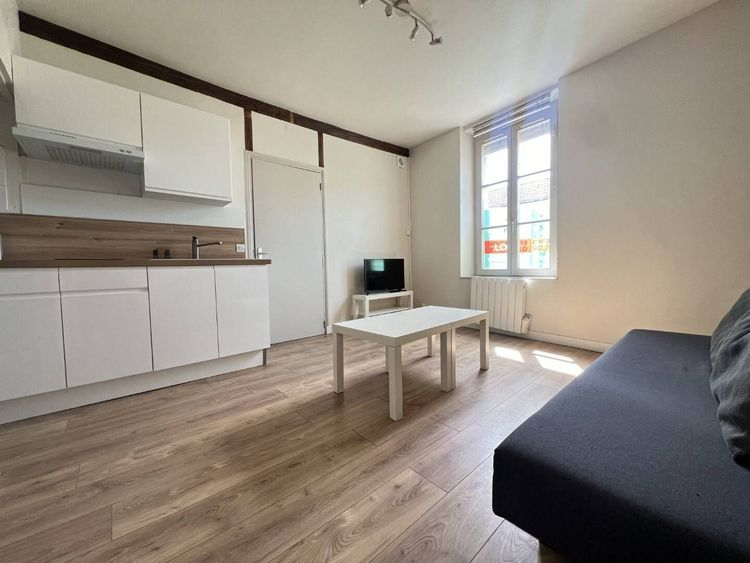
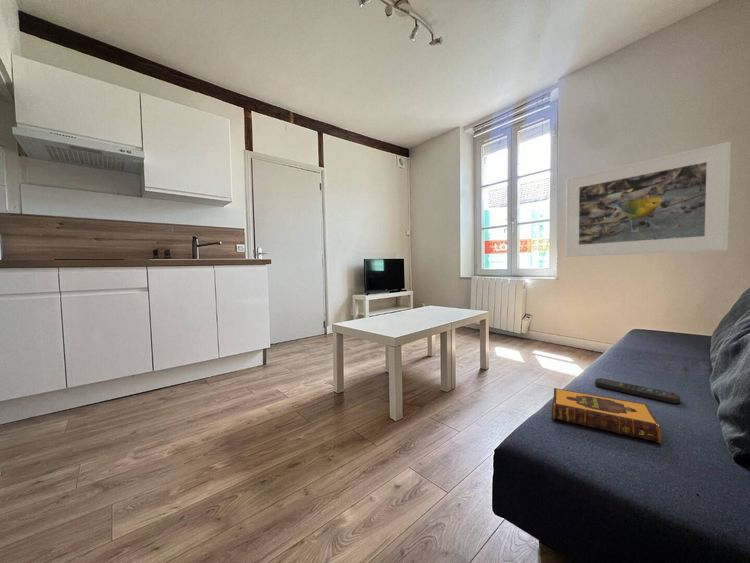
+ hardback book [552,387,662,444]
+ remote control [594,377,681,404]
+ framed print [565,141,732,258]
